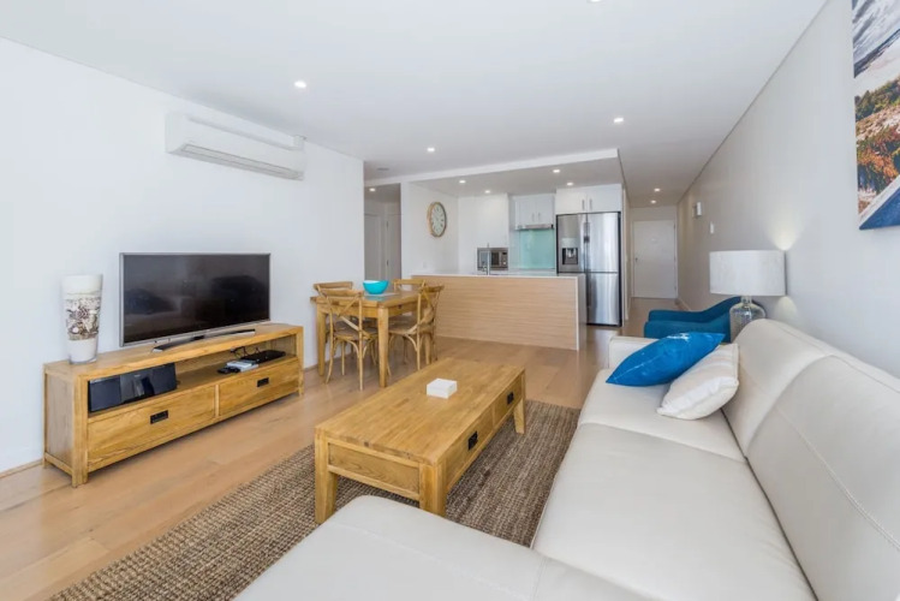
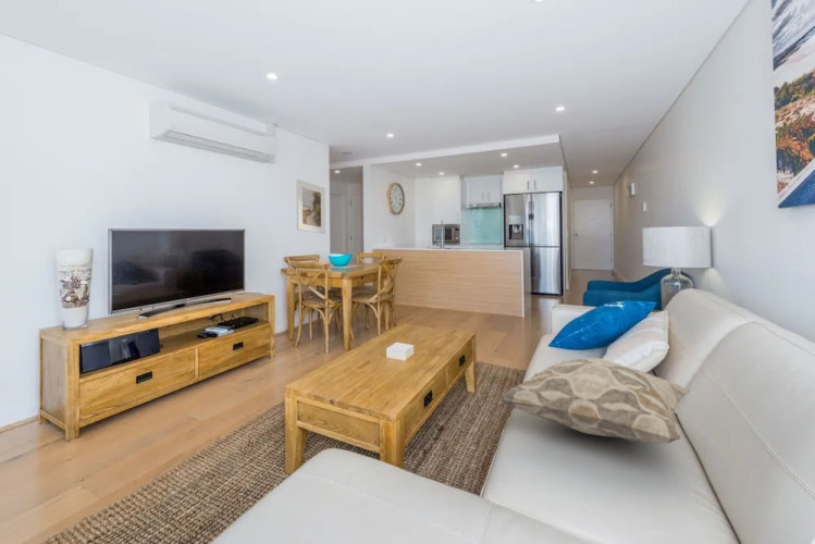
+ decorative pillow [497,357,691,444]
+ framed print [296,178,326,235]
